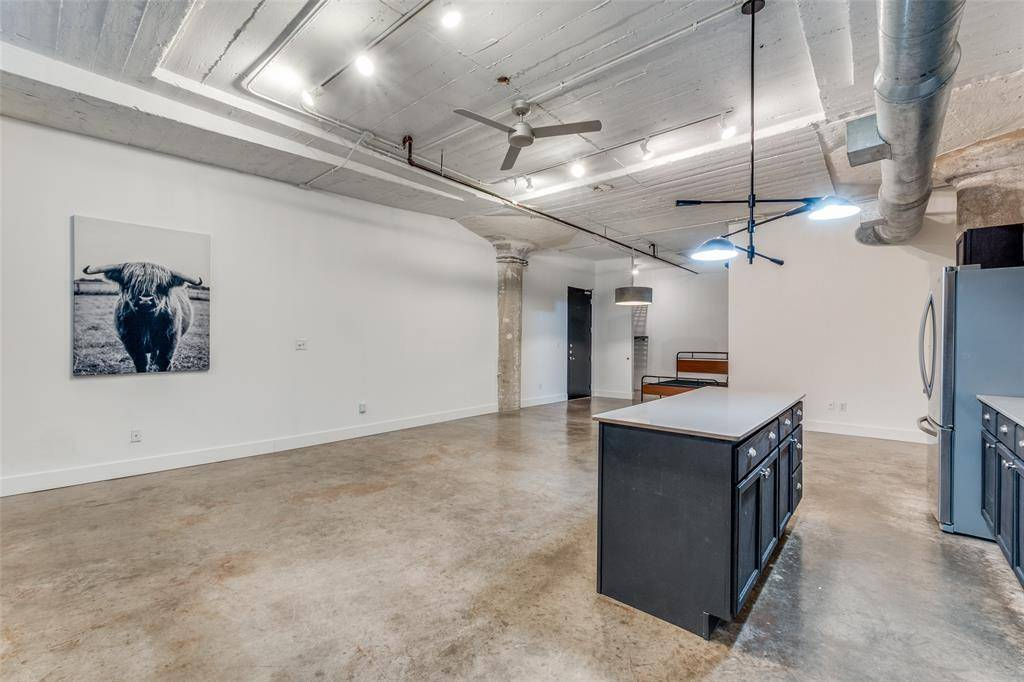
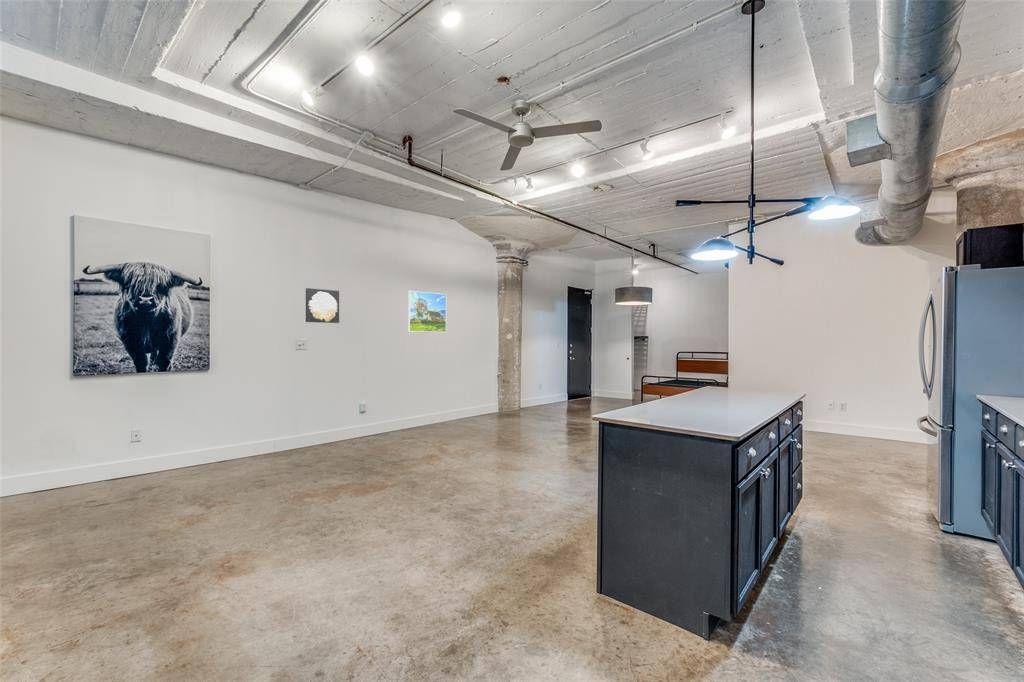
+ wall art [305,287,340,324]
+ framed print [407,290,447,333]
